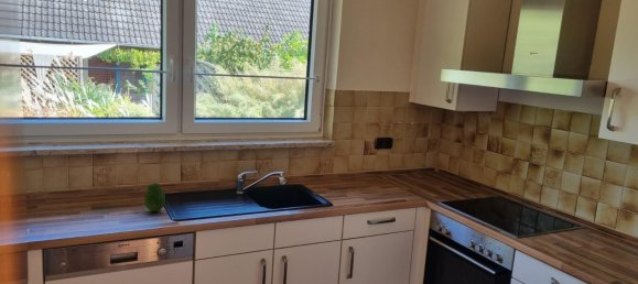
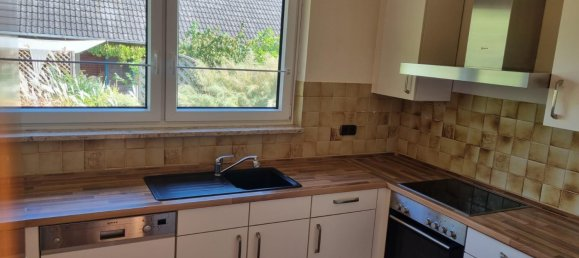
- fruit [143,182,166,212]
